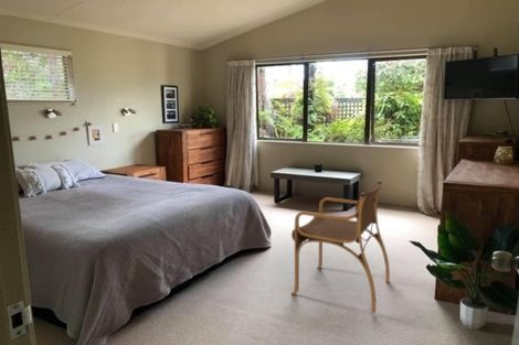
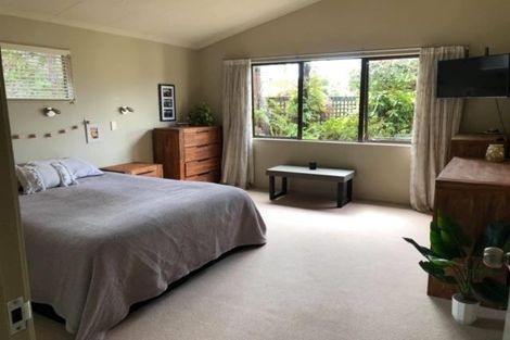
- armchair [290,180,391,314]
